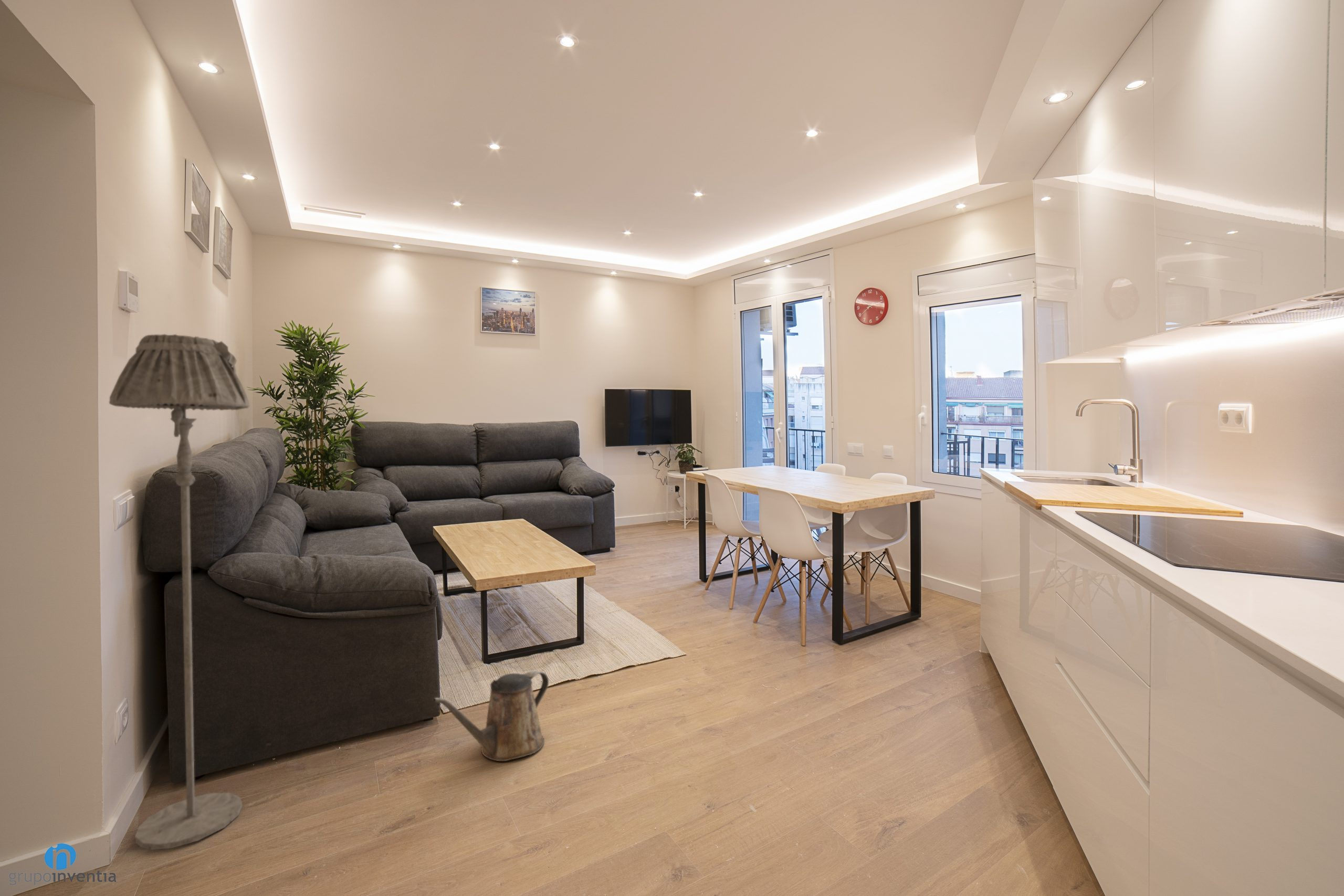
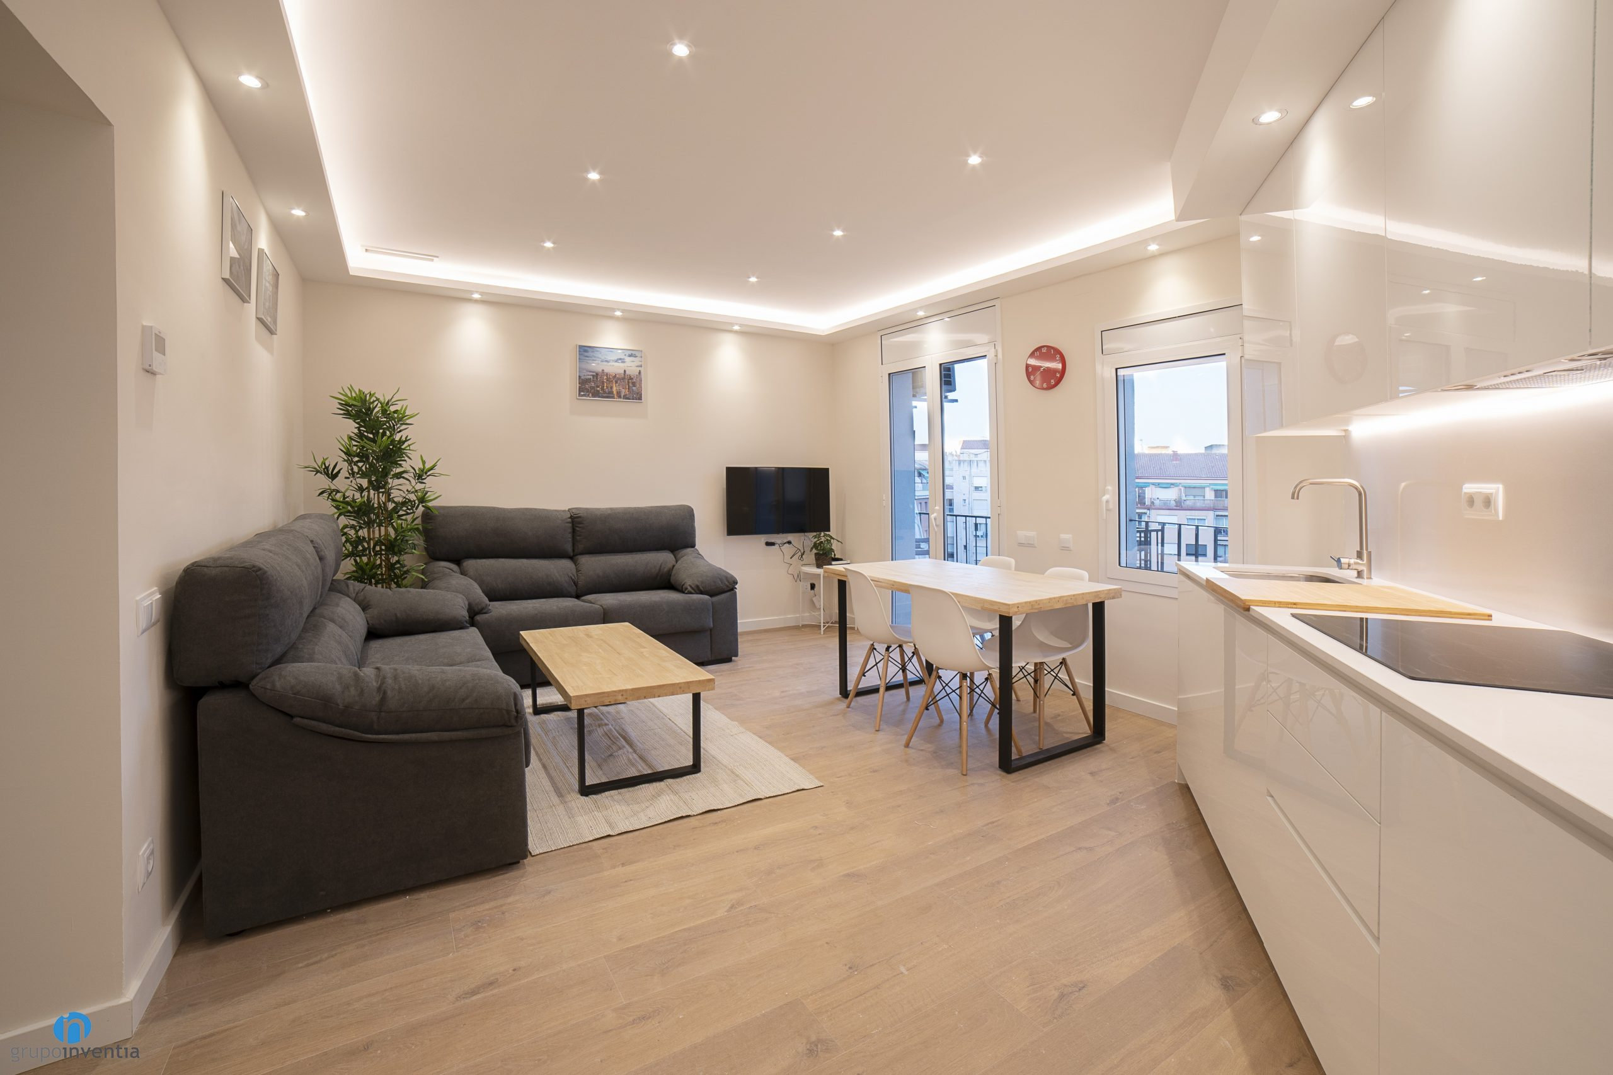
- floor lamp [109,334,250,850]
- watering can [433,670,549,762]
